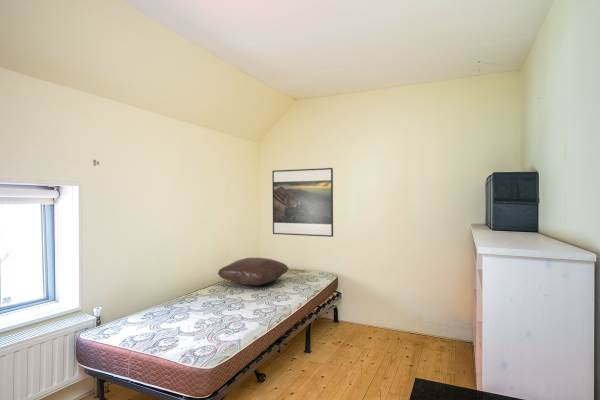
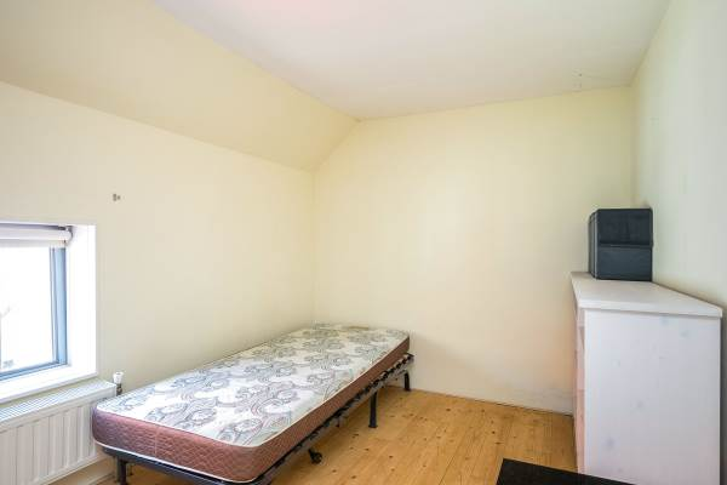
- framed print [271,167,334,238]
- pillow [216,257,290,286]
